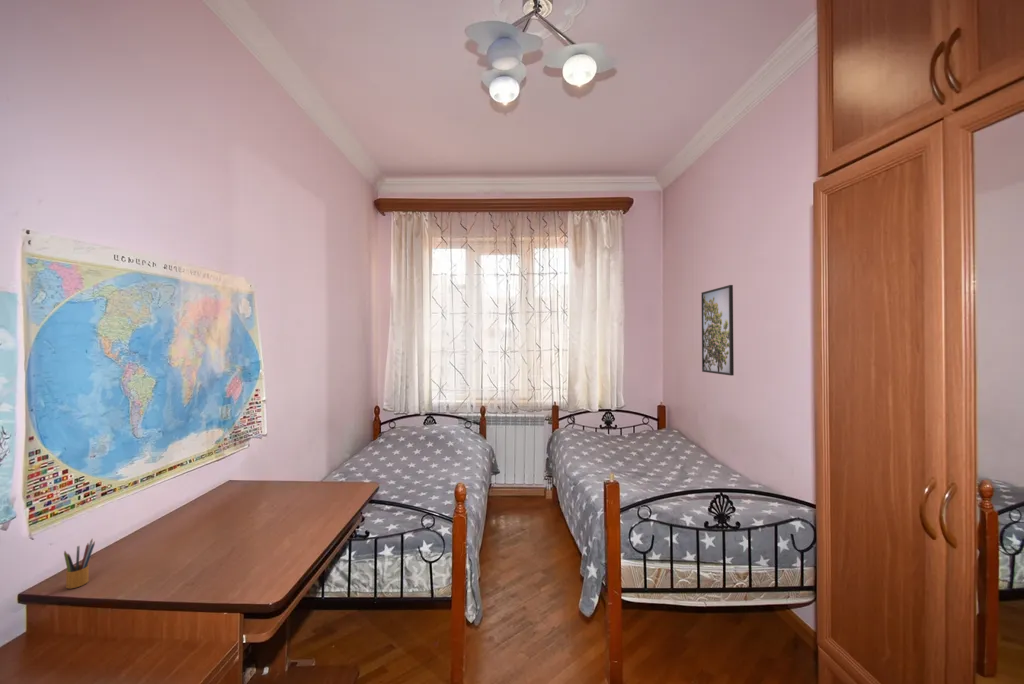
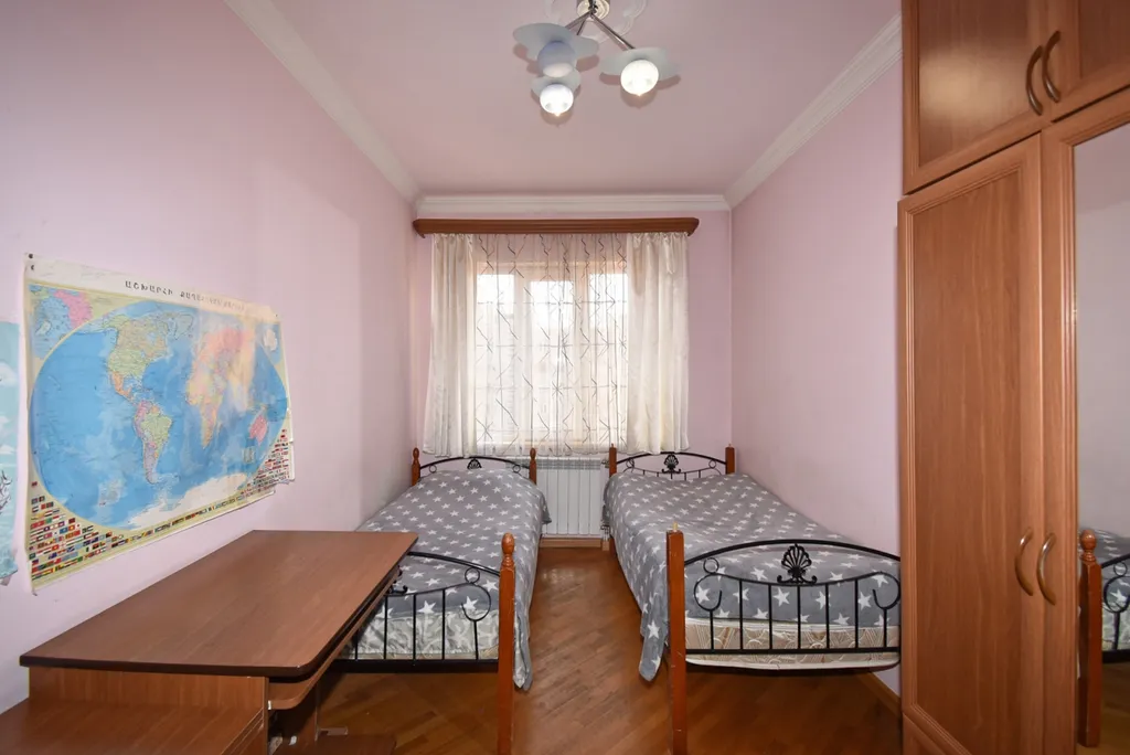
- pencil box [63,538,96,590]
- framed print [700,284,735,377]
